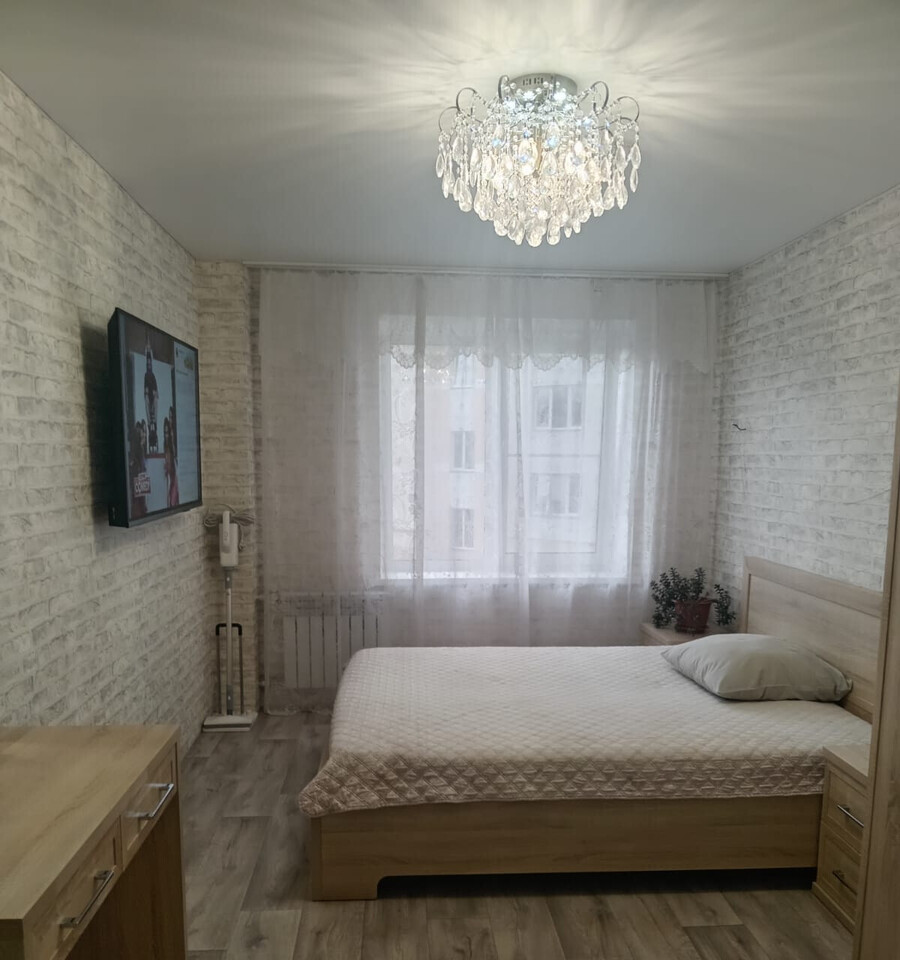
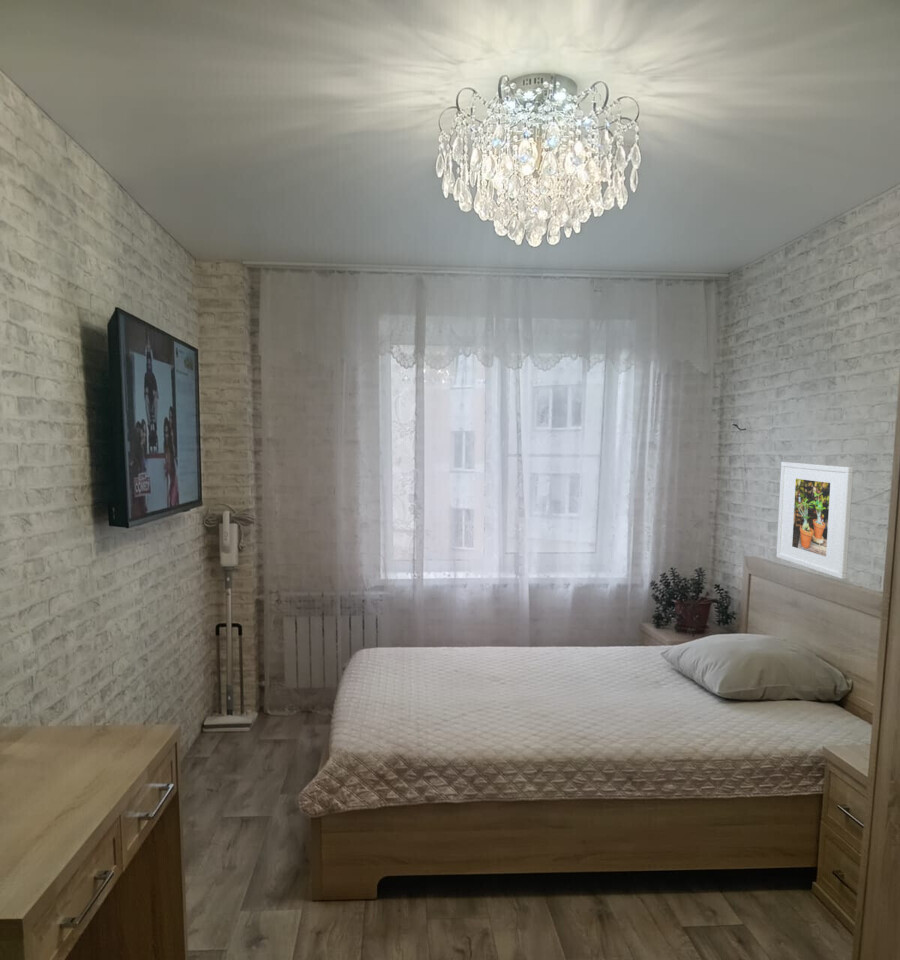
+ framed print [775,461,854,580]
